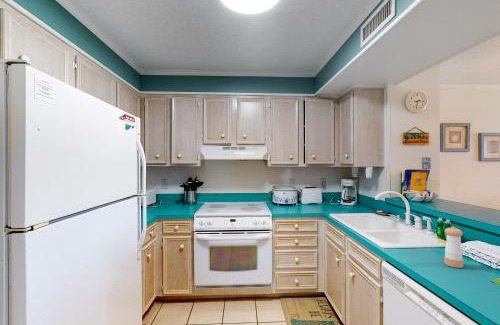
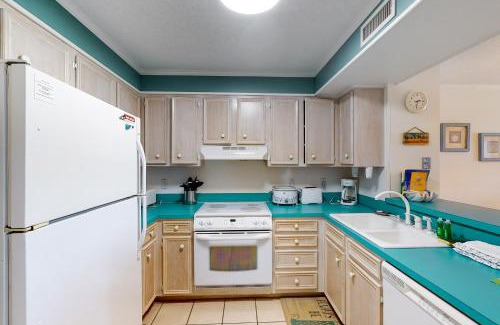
- pepper shaker [443,226,464,269]
